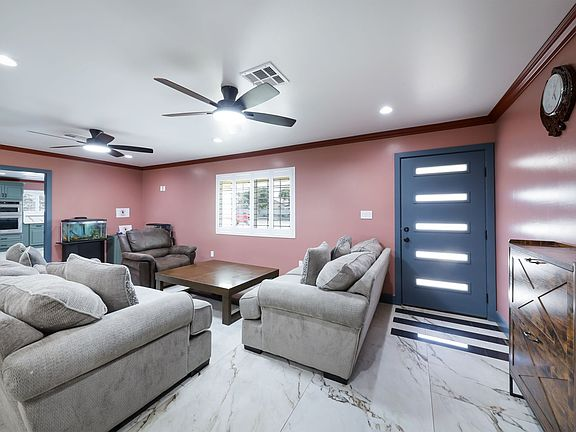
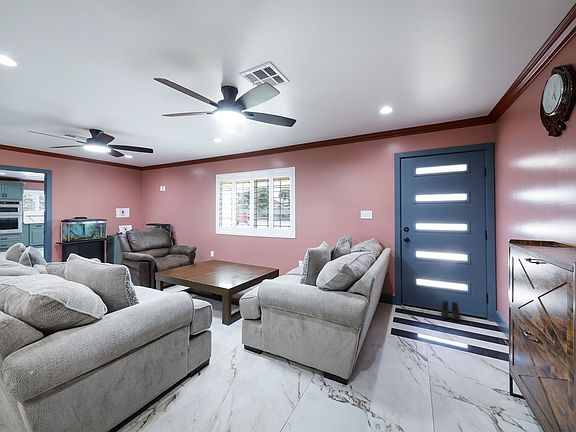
+ boots [440,300,461,322]
